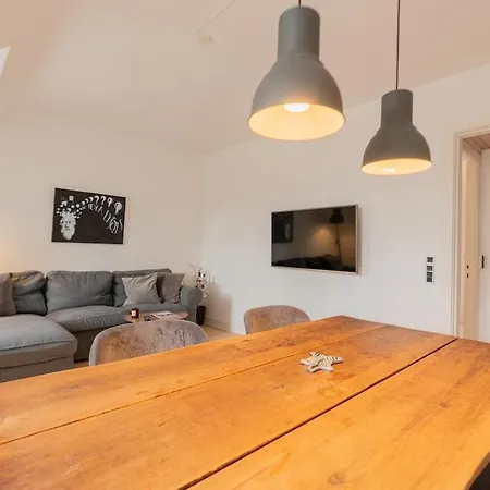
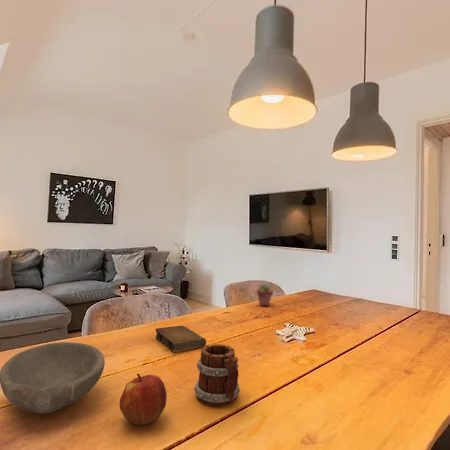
+ apple [119,372,168,426]
+ mug [193,343,241,408]
+ potted succulent [256,282,274,307]
+ book [154,325,207,354]
+ bowl [0,341,106,415]
